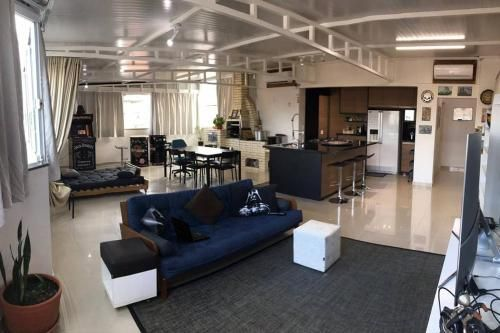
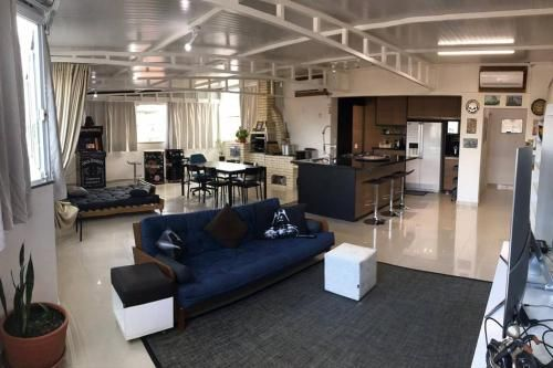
- laptop [170,215,211,243]
